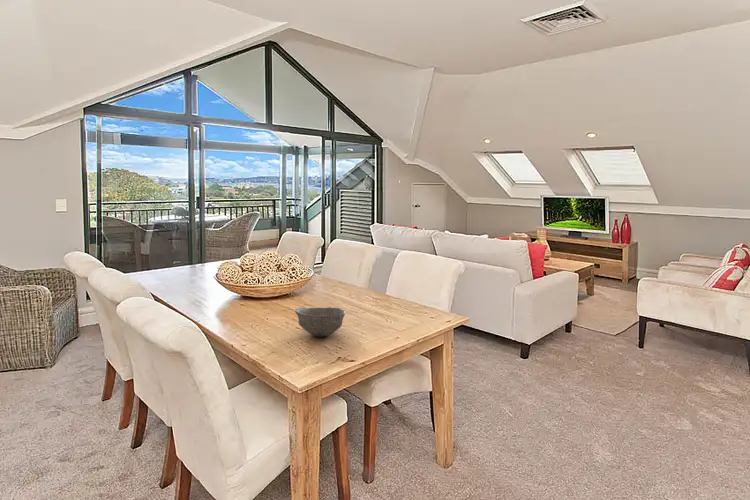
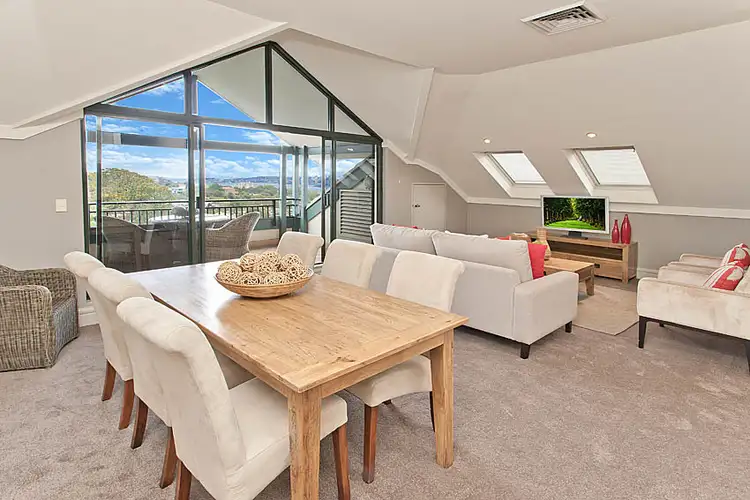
- bowl [293,306,347,338]
